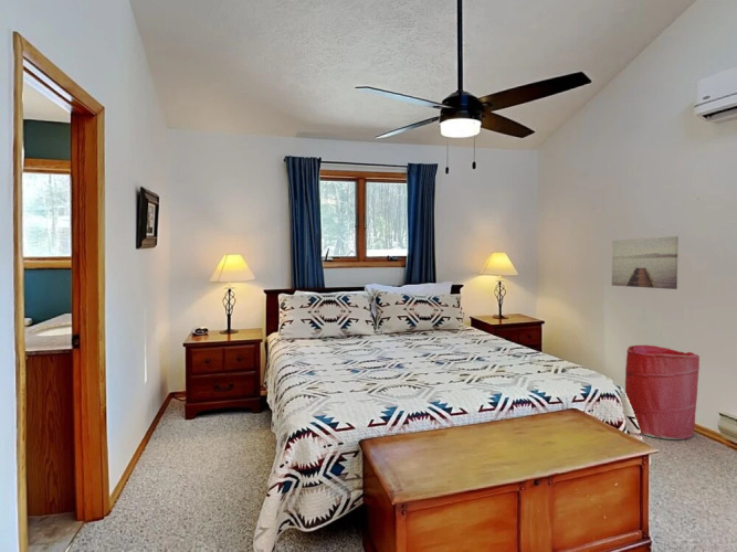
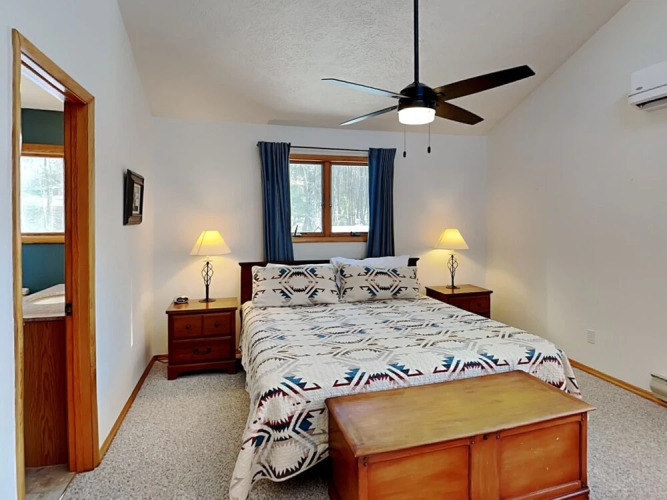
- laundry hamper [624,344,701,440]
- wall art [611,235,680,290]
